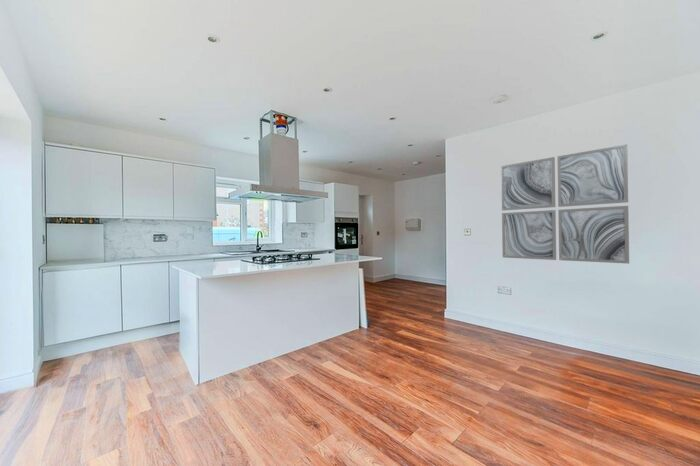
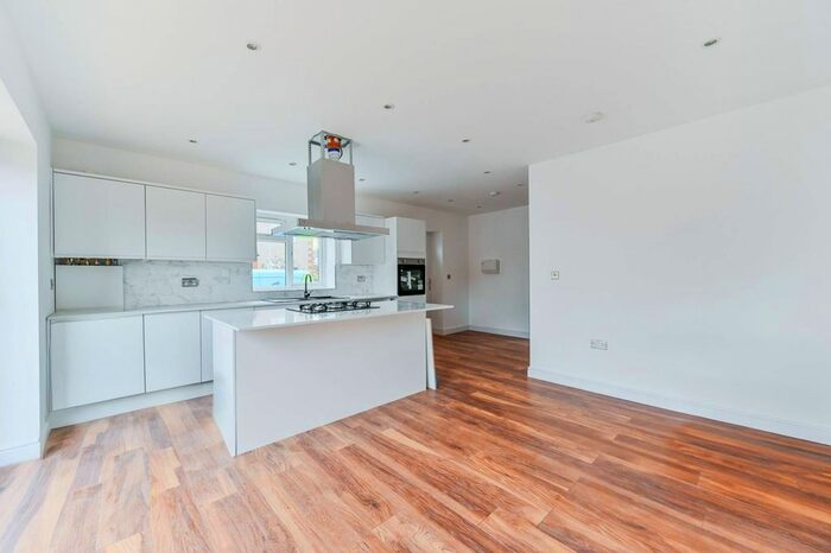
- wall art [500,143,630,265]
